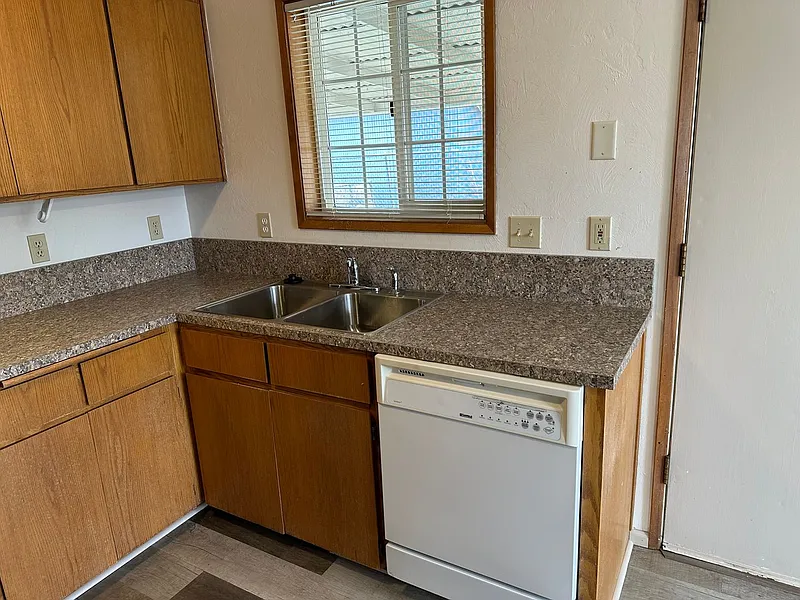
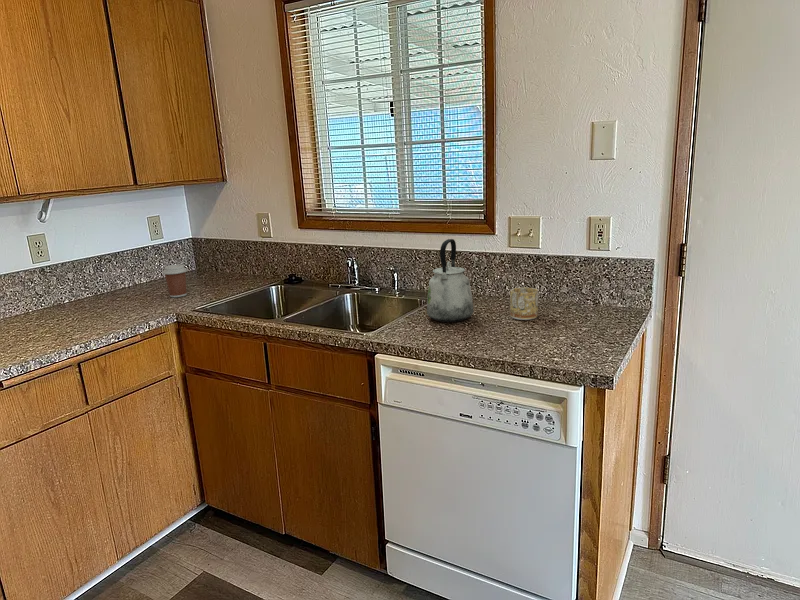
+ kettle [426,238,475,323]
+ coffee cup [162,263,188,298]
+ mug [509,286,539,321]
